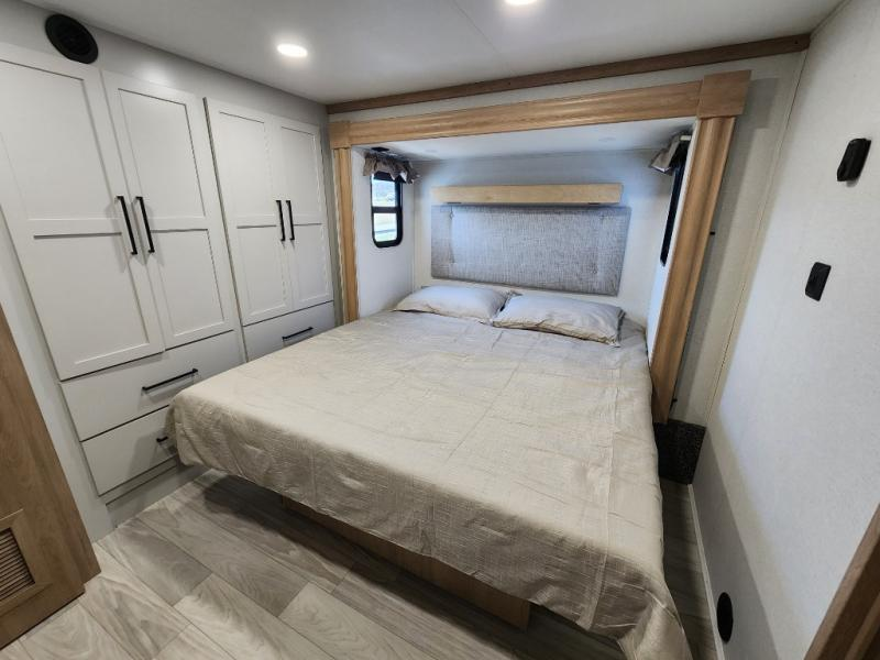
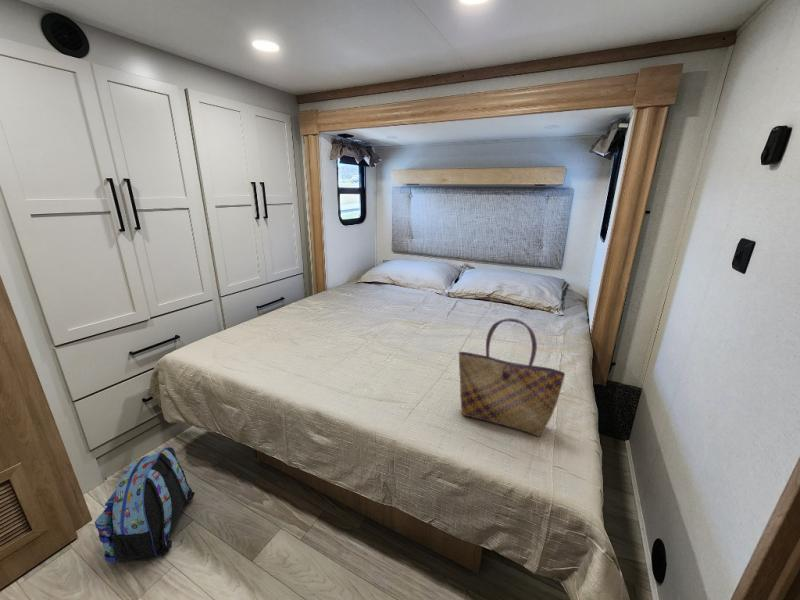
+ backpack [94,446,196,564]
+ tote bag [458,317,566,438]
